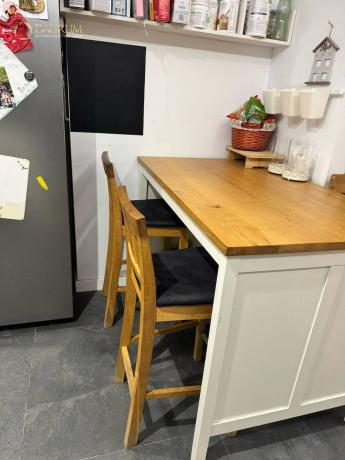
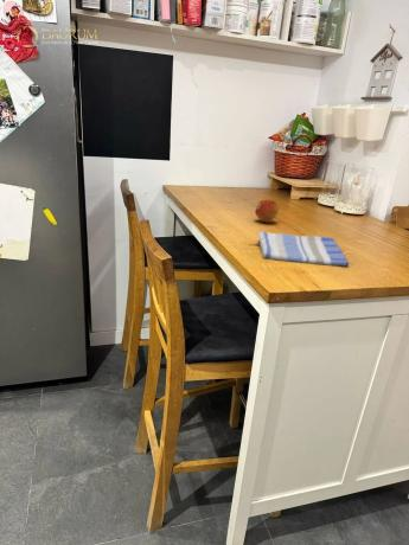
+ dish towel [257,230,350,267]
+ fruit [254,198,280,223]
